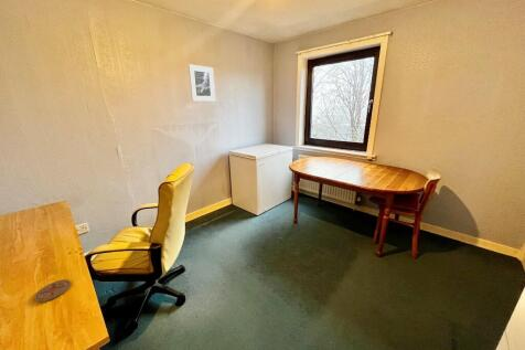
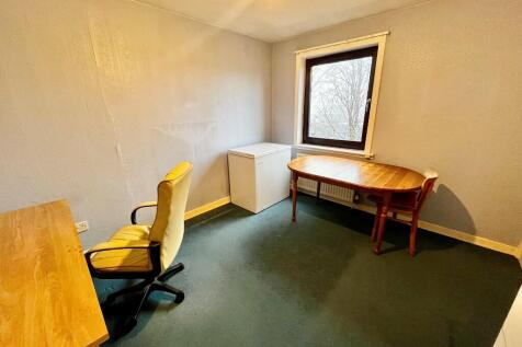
- coaster [33,278,72,303]
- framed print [188,63,216,103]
